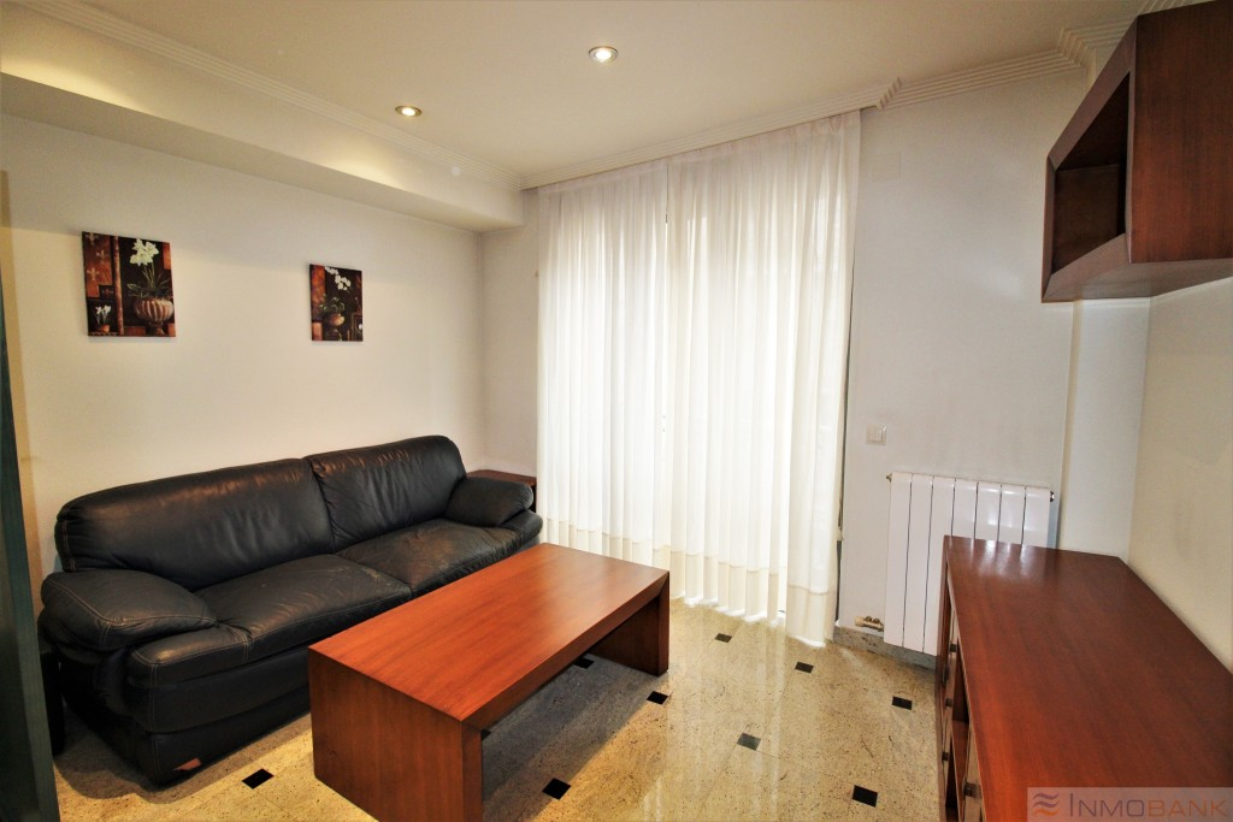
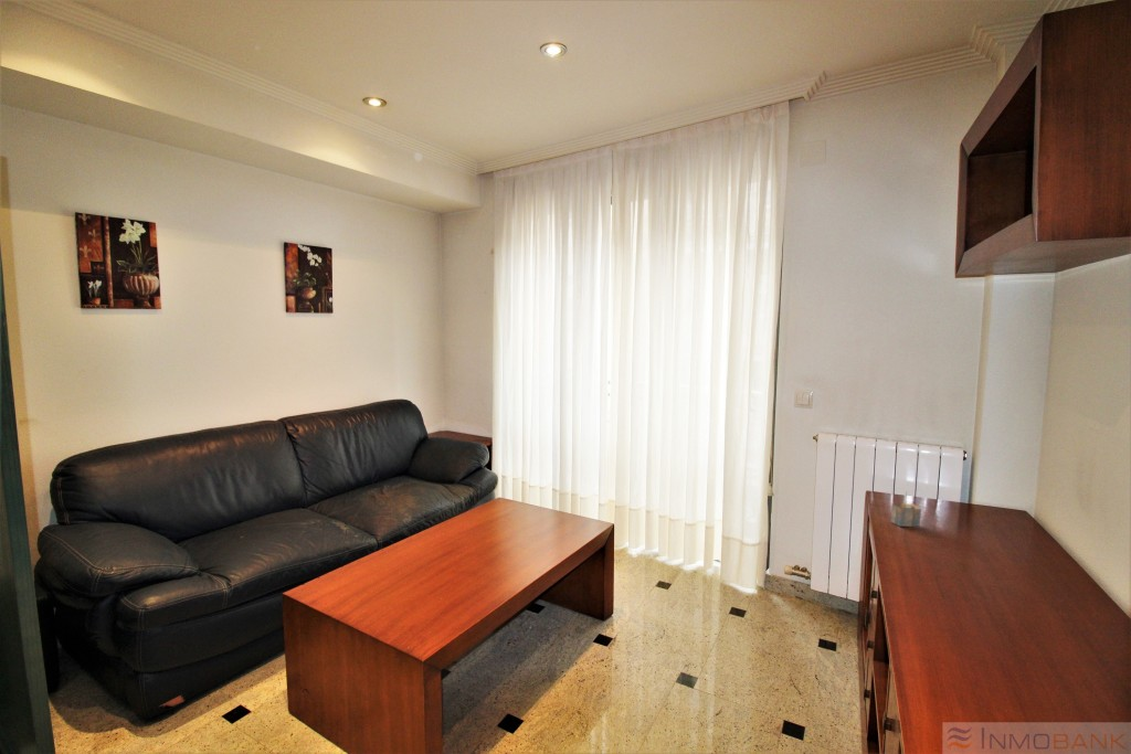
+ architectural model [890,490,922,528]
